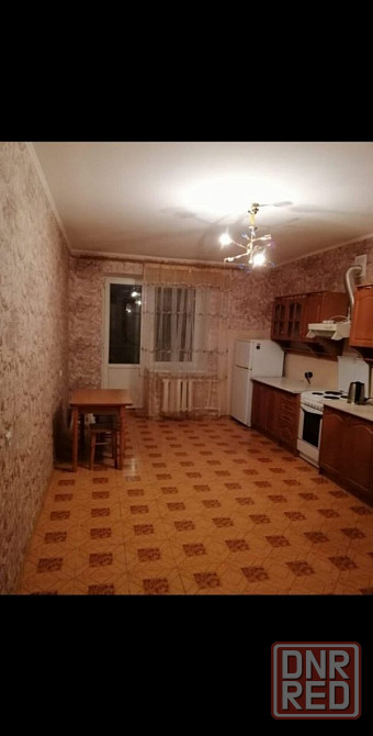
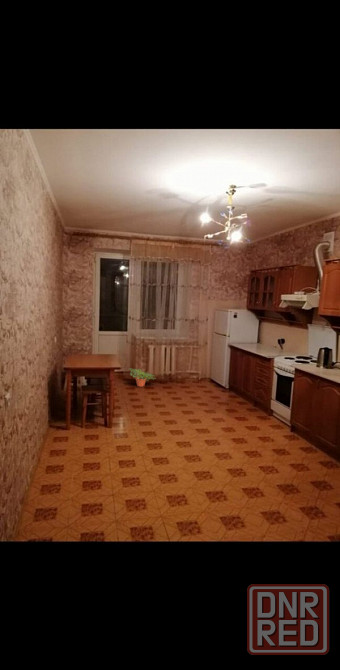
+ potted plant [128,367,157,388]
